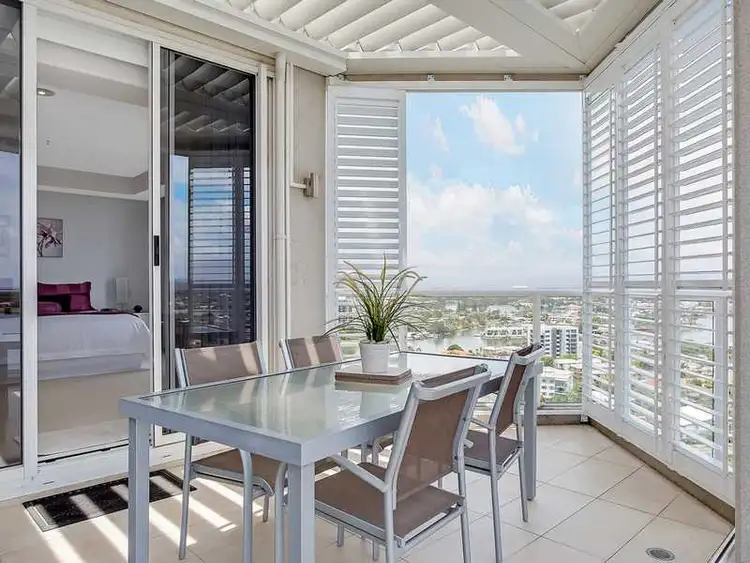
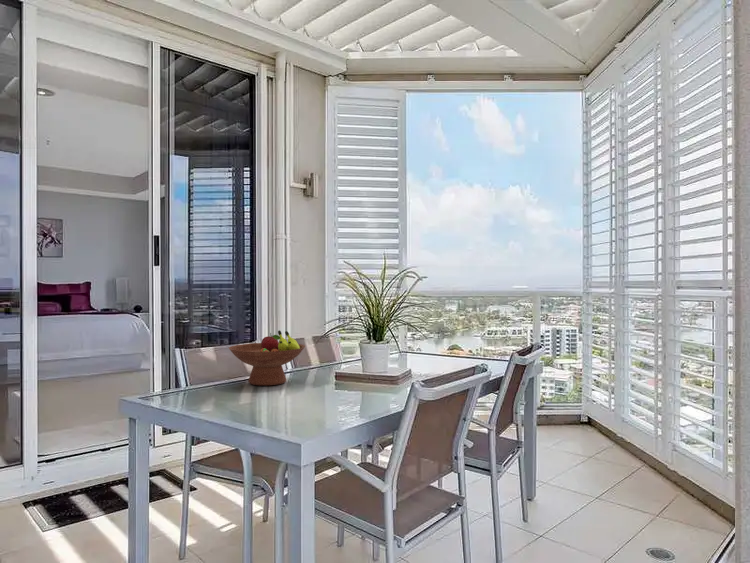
+ fruit bowl [228,329,306,387]
